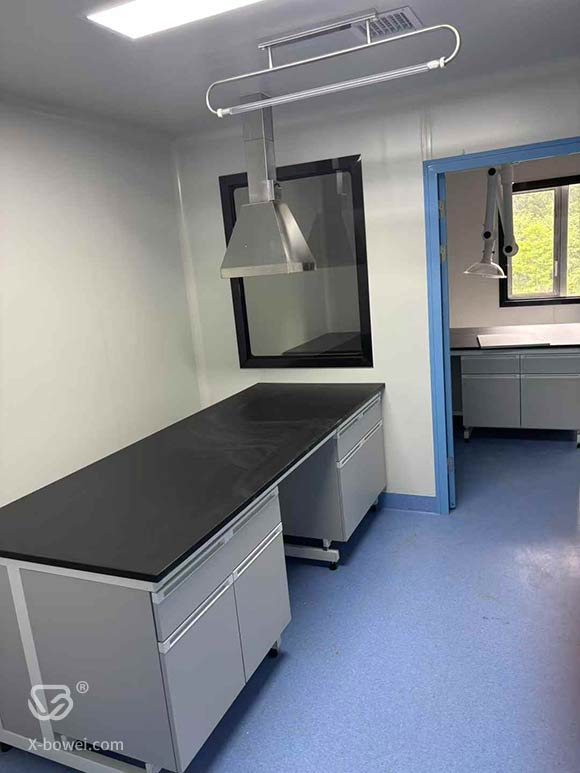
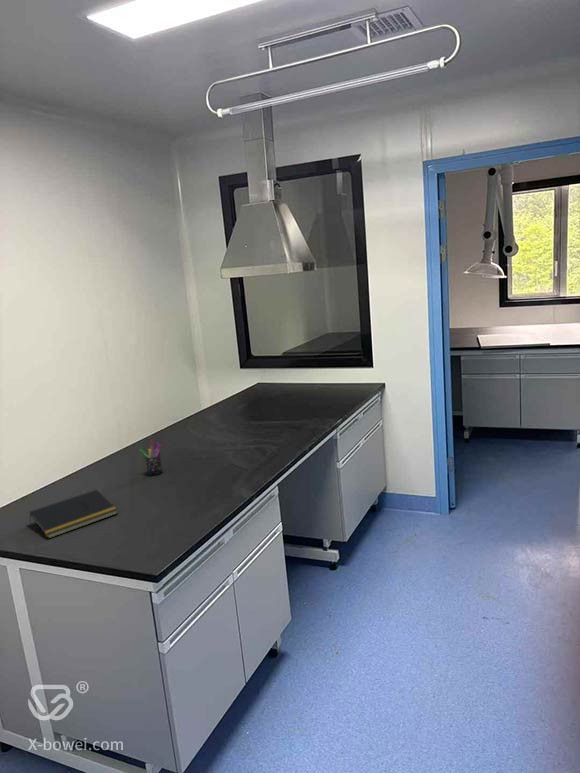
+ pen holder [139,440,164,476]
+ notepad [29,489,119,540]
